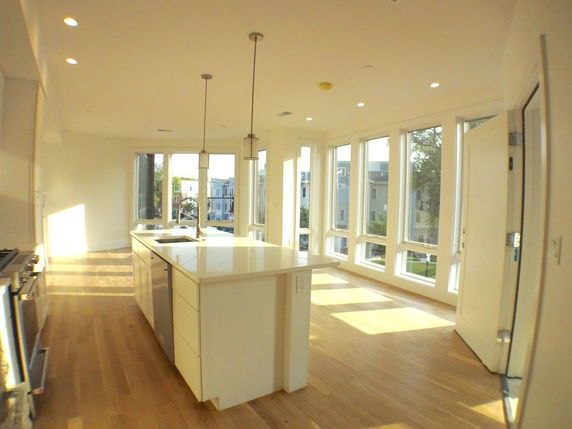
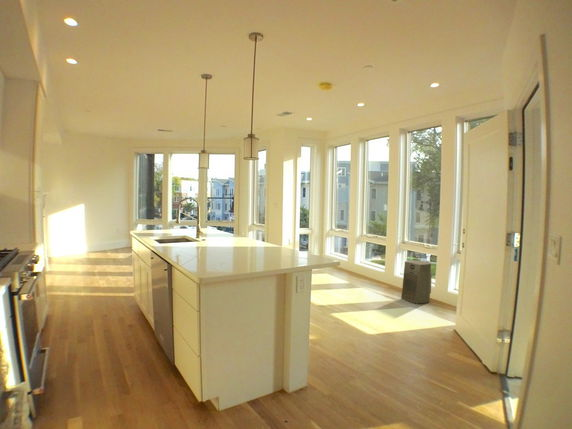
+ fan [400,259,433,305]
